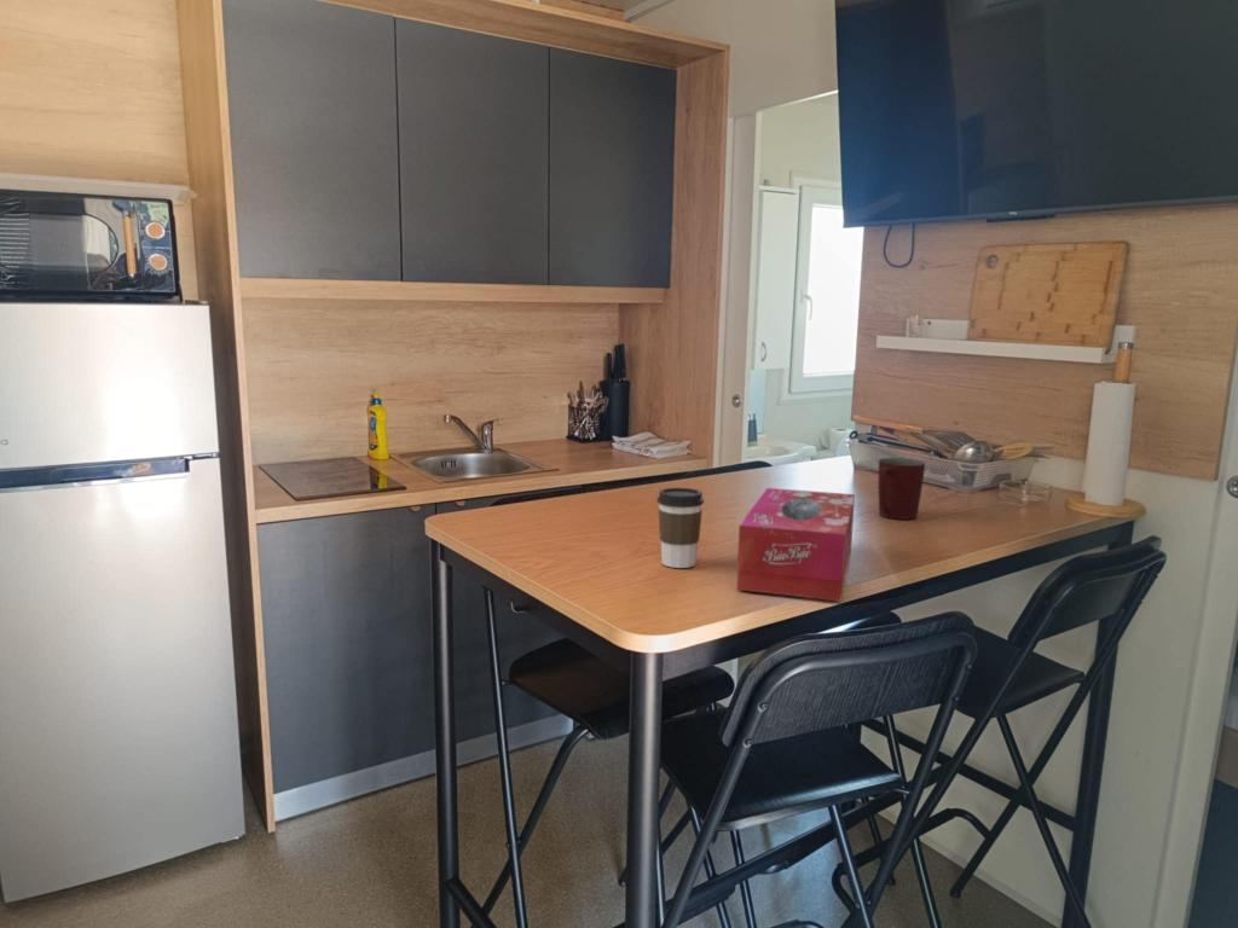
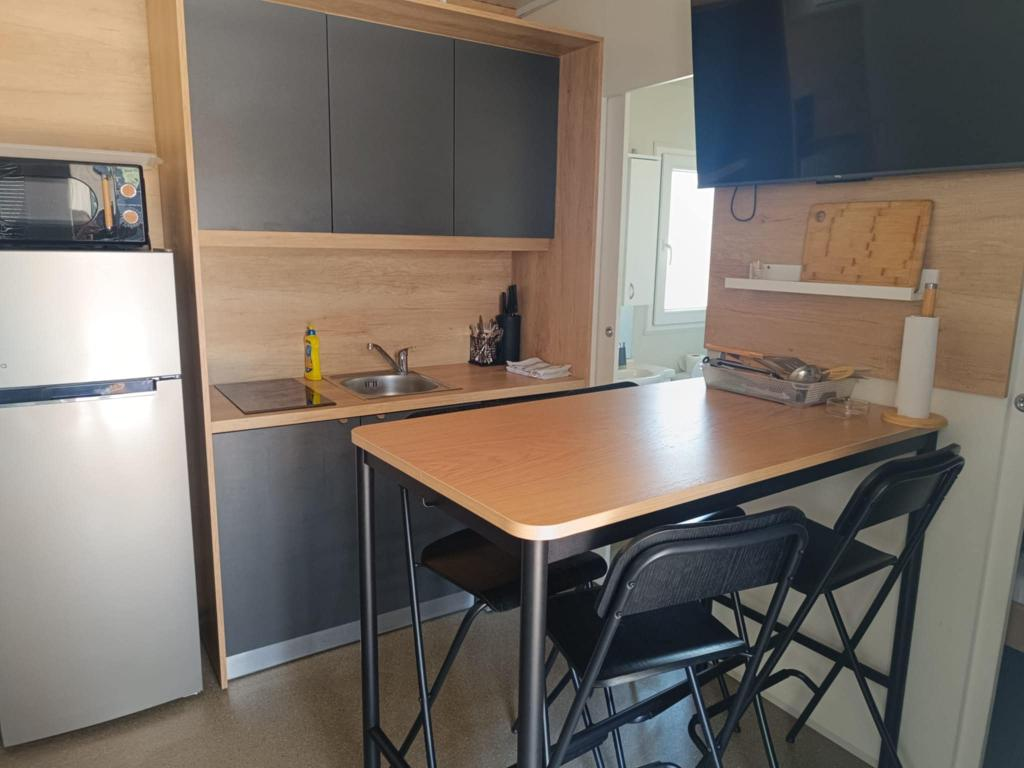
- mug [878,457,926,520]
- tissue box [735,487,856,602]
- coffee cup [656,487,705,569]
